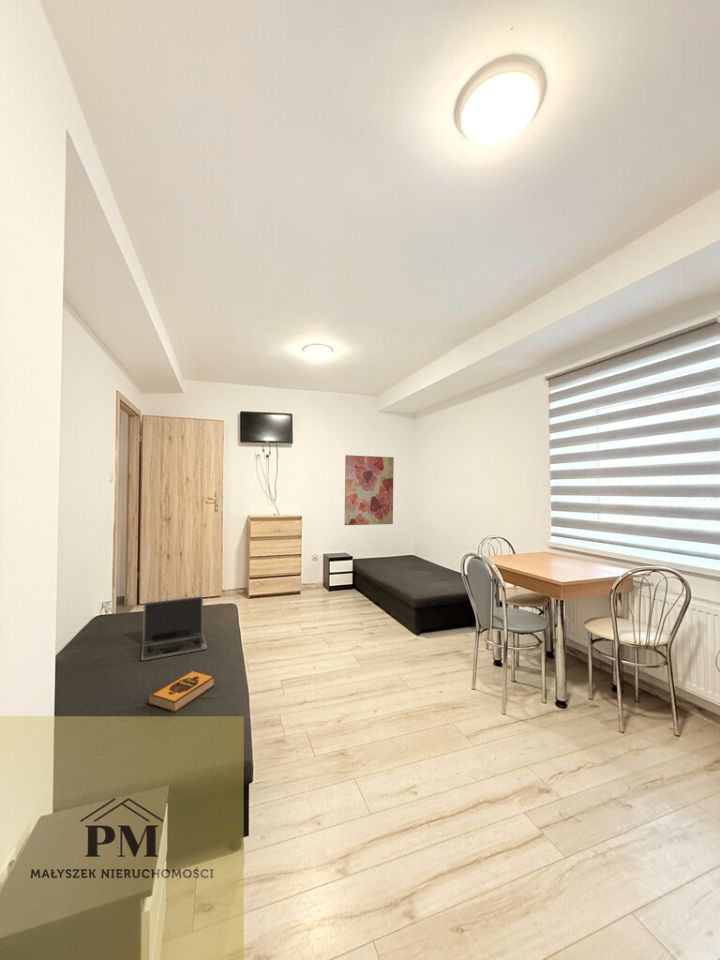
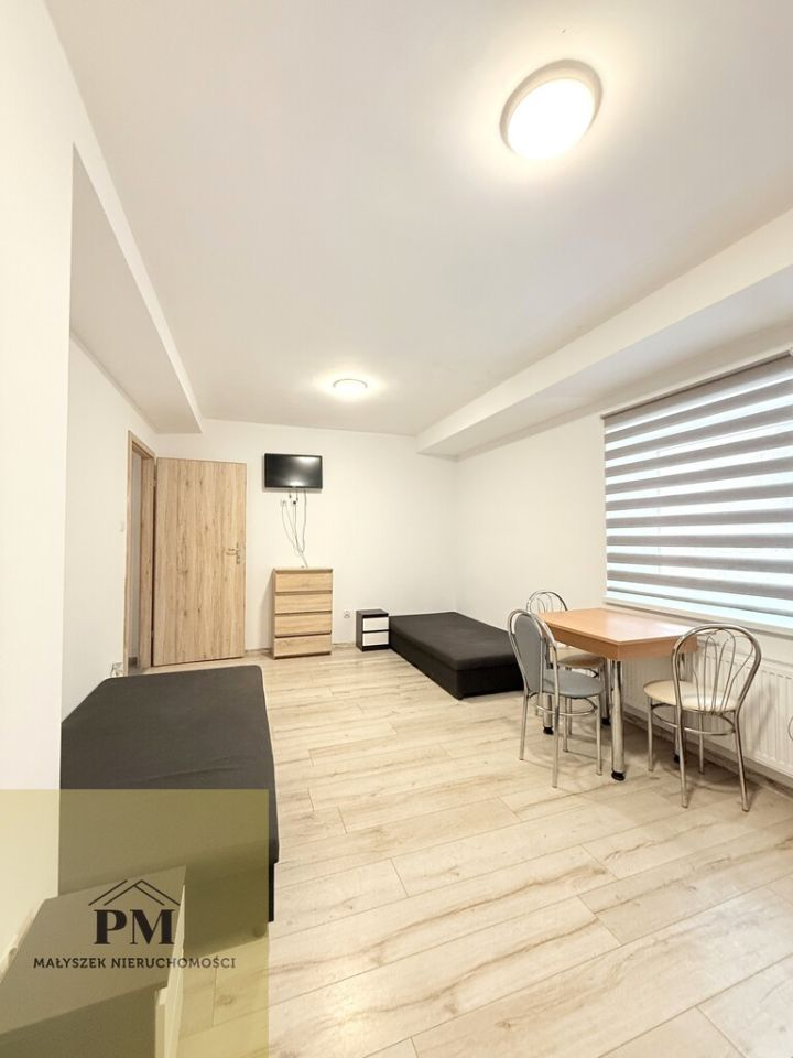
- wall art [344,454,395,526]
- laptop [140,595,208,661]
- hardback book [147,669,216,713]
